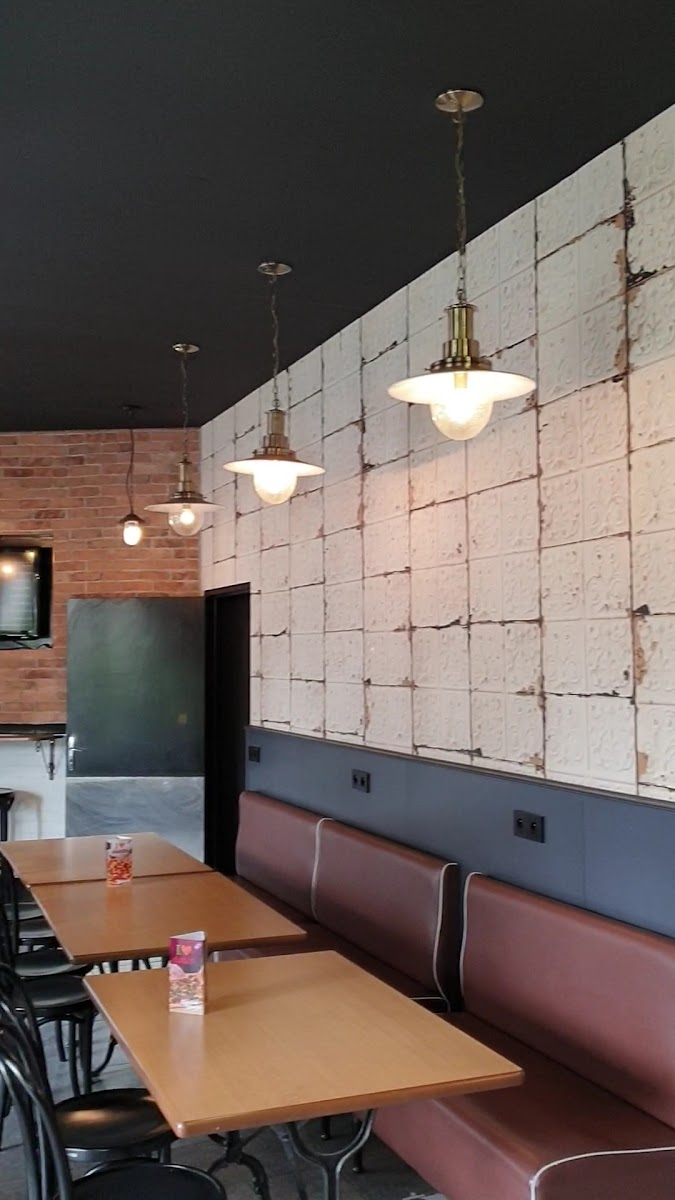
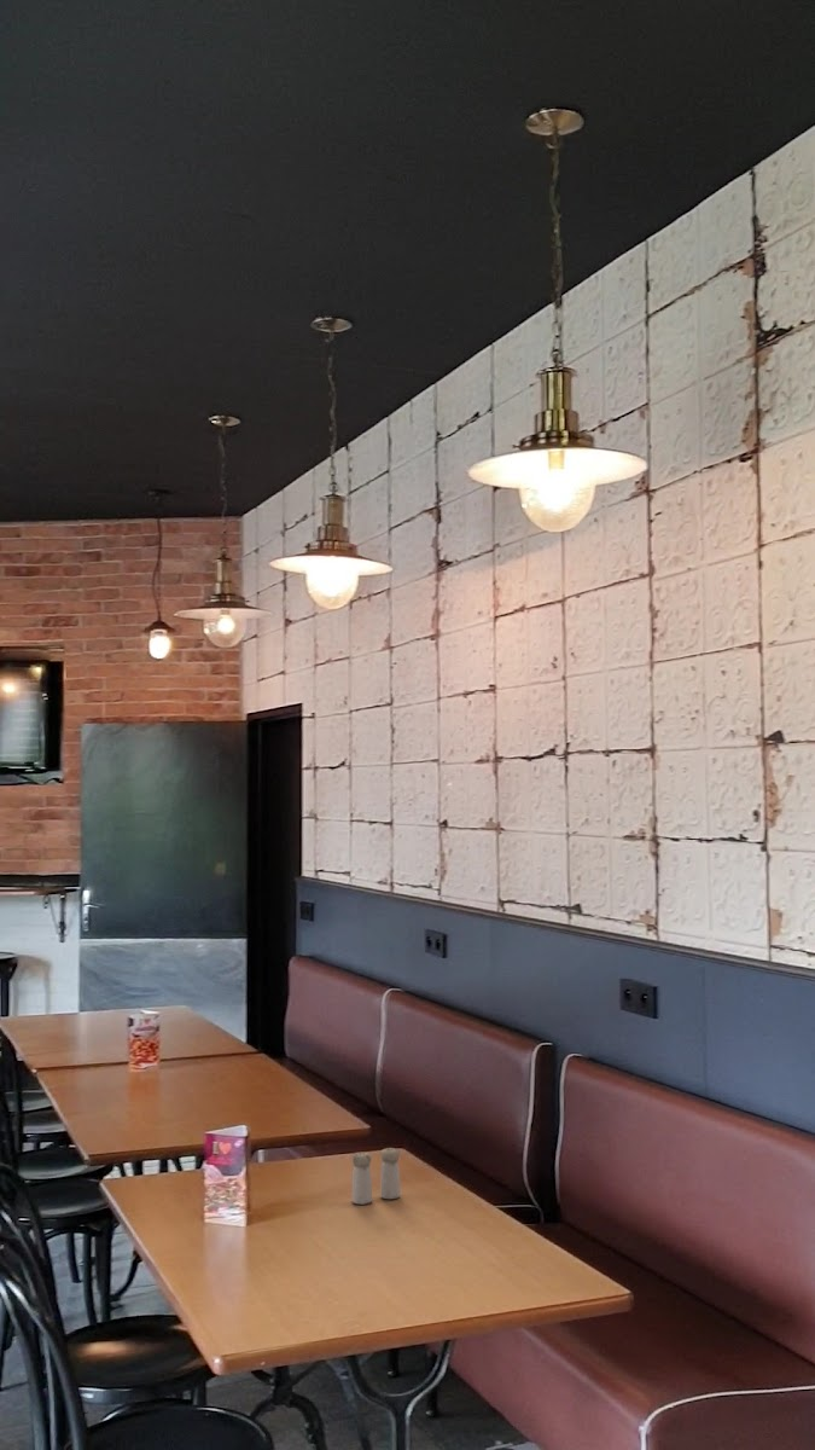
+ salt and pepper shaker [350,1147,401,1206]
